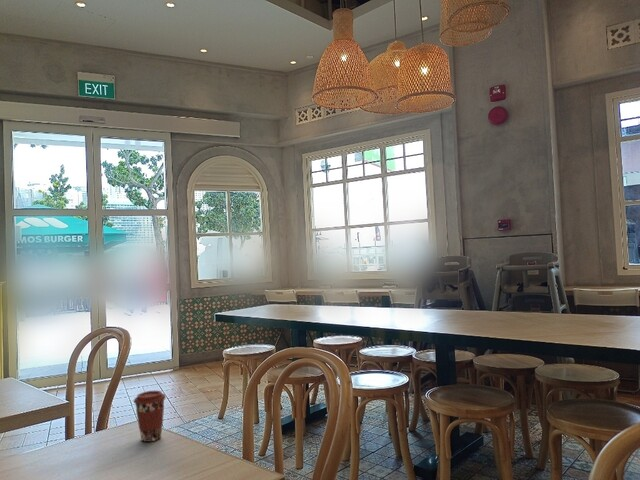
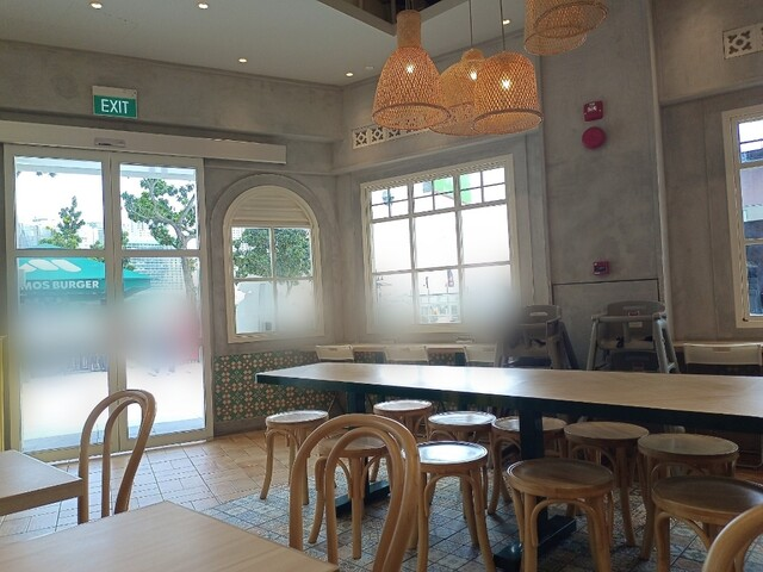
- coffee cup [133,390,167,443]
